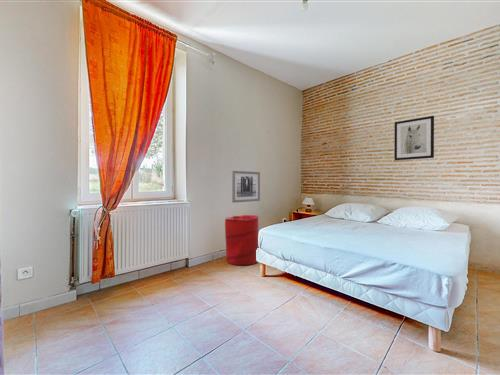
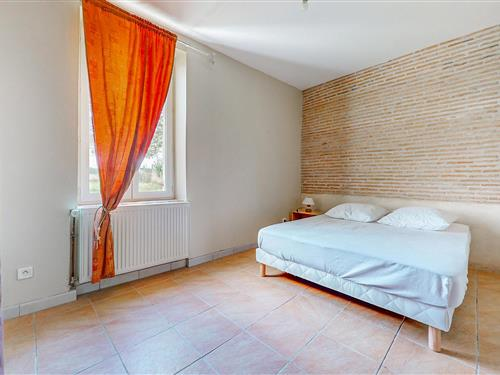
- laundry hamper [224,214,259,266]
- wall art [393,115,435,161]
- wall art [231,170,261,204]
